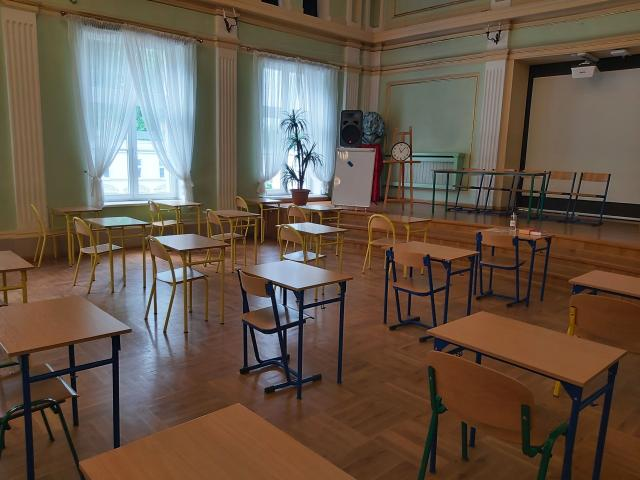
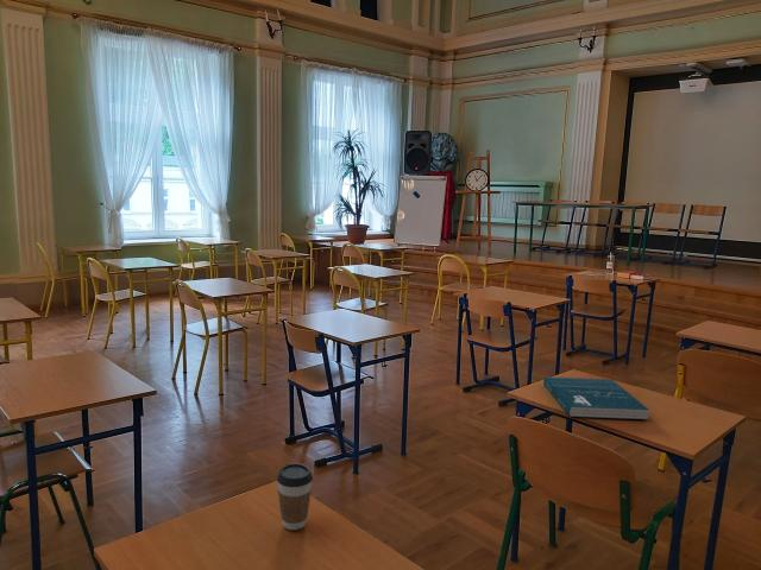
+ book [542,375,650,420]
+ coffee cup [276,462,314,531]
